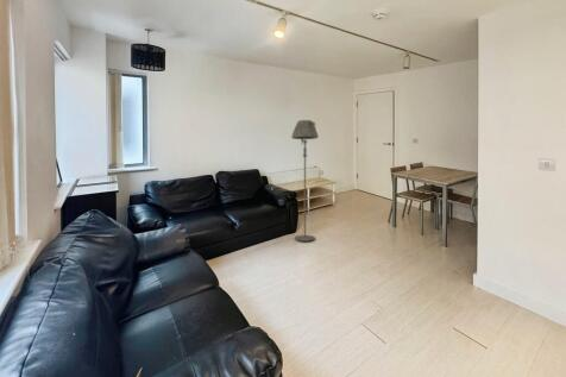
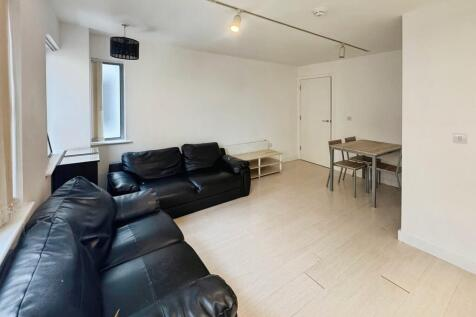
- floor lamp [290,119,320,243]
